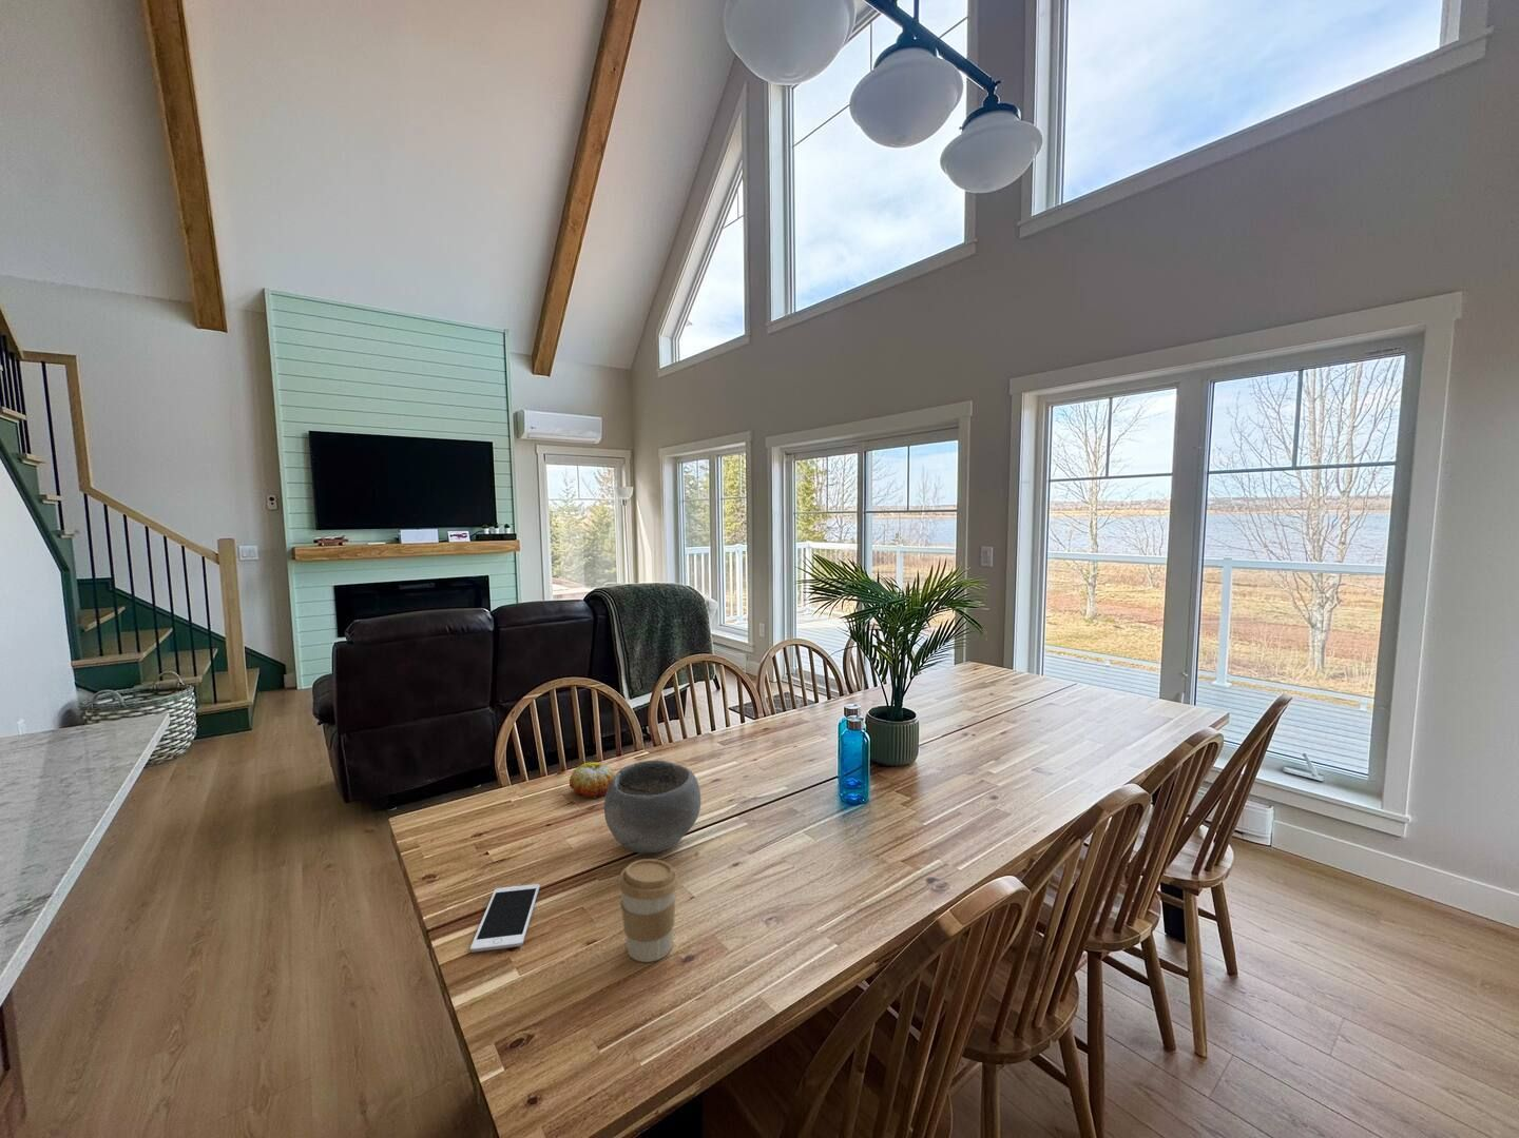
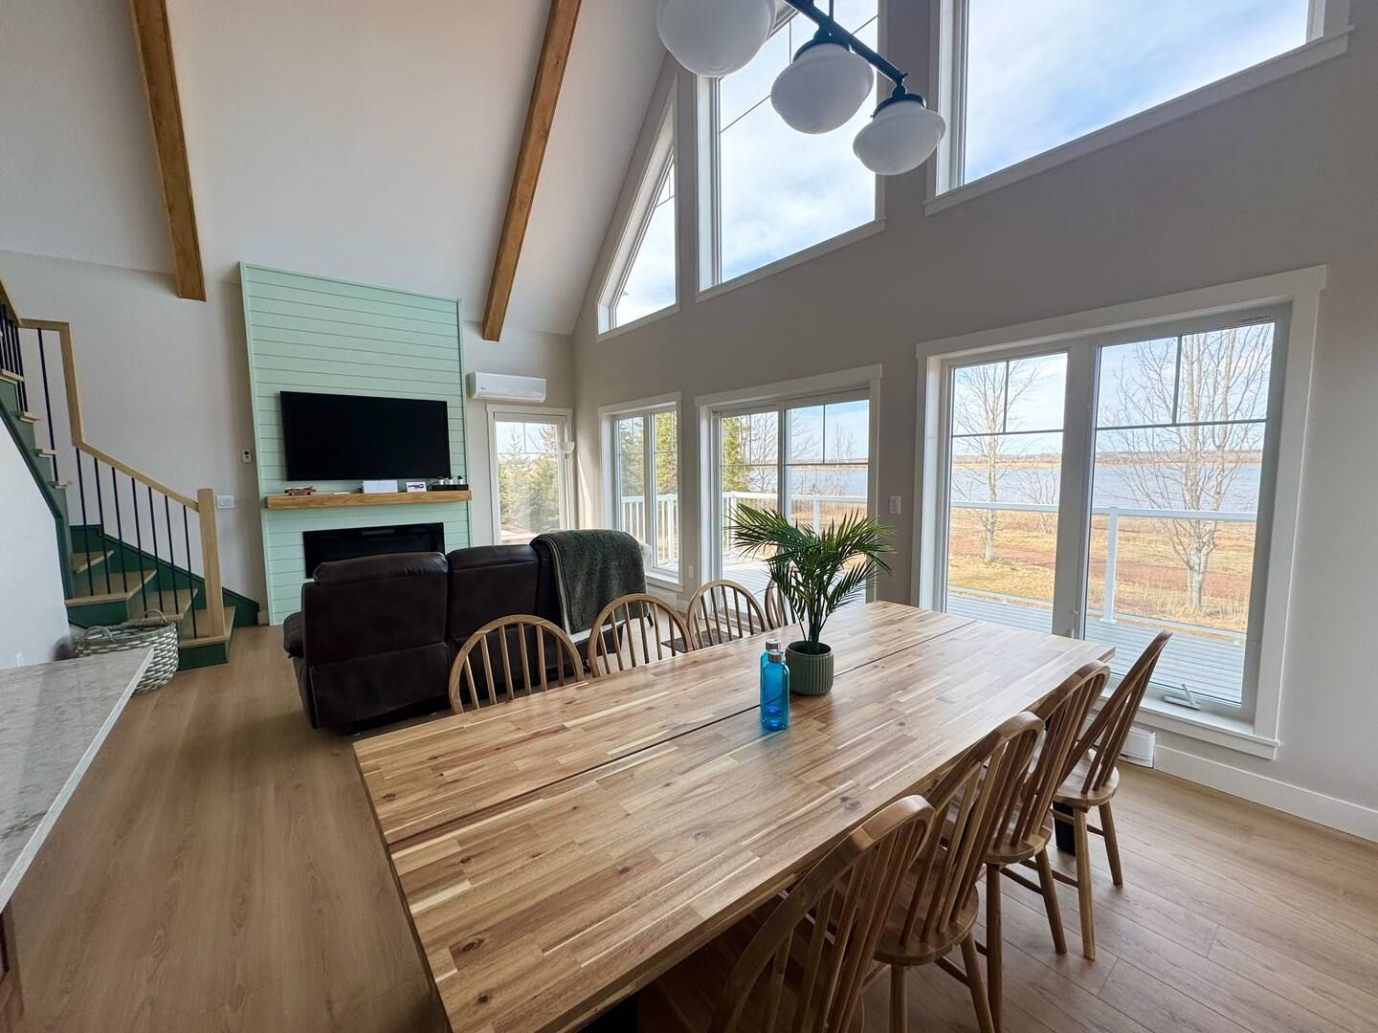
- cell phone [469,883,541,953]
- coffee cup [617,858,681,963]
- fruit [568,761,615,800]
- bowl [603,760,701,855]
